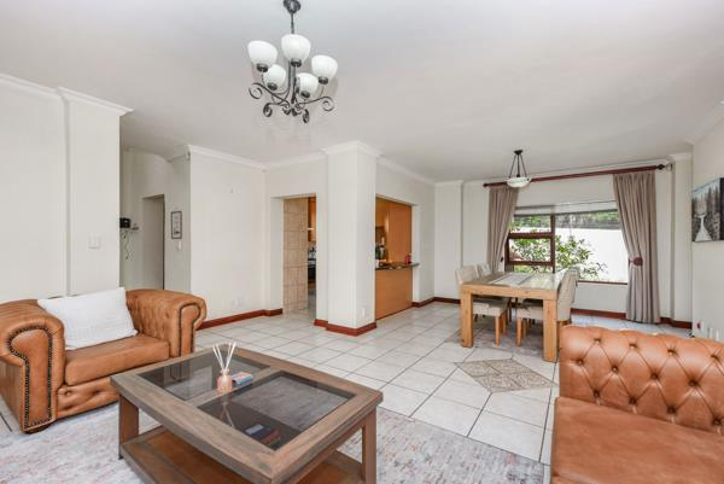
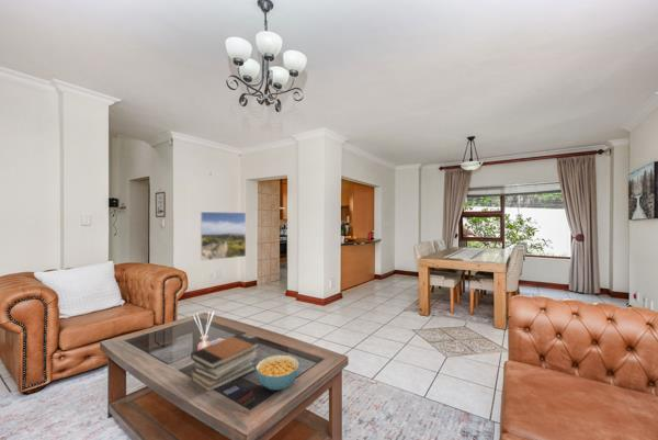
+ book stack [190,332,261,392]
+ cereal bowl [254,354,300,391]
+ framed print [200,211,247,262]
